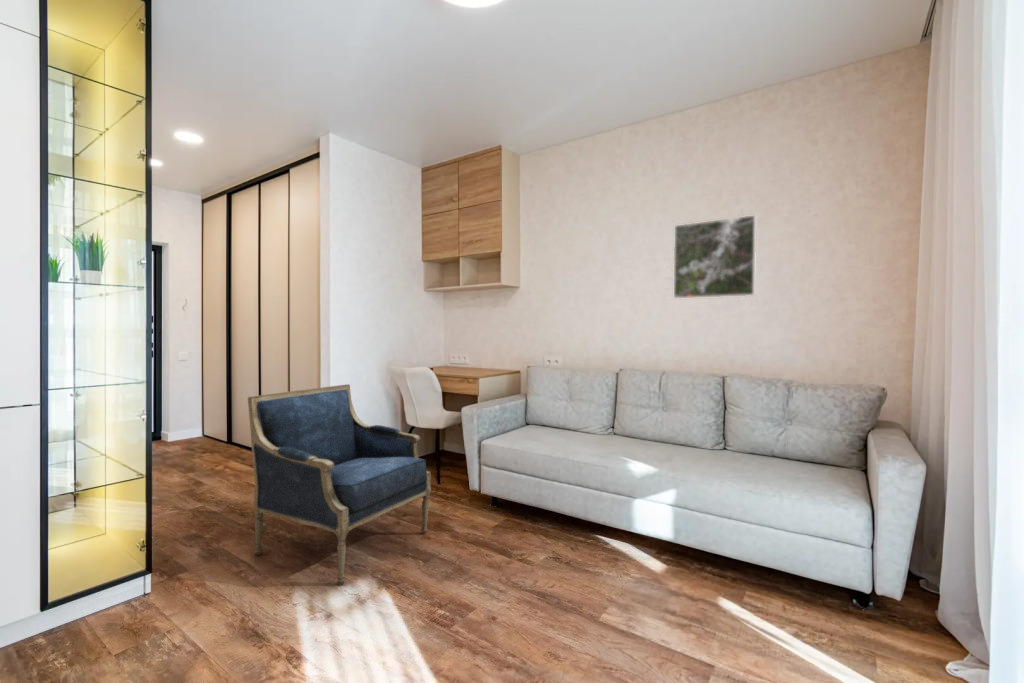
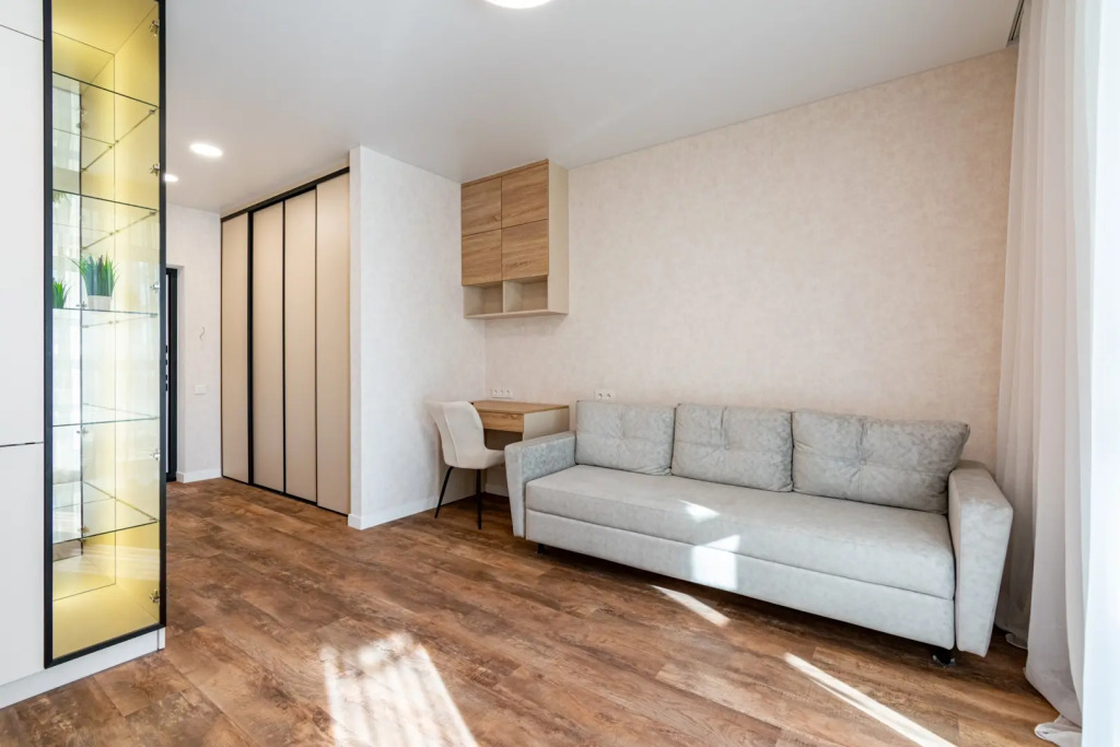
- armchair [247,383,432,587]
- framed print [673,214,757,299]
